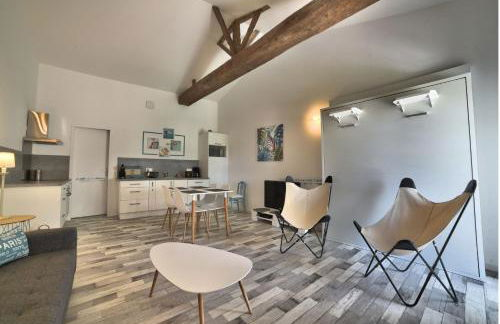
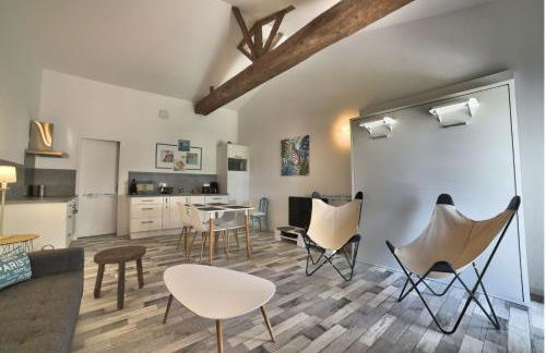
+ stool [93,244,147,311]
